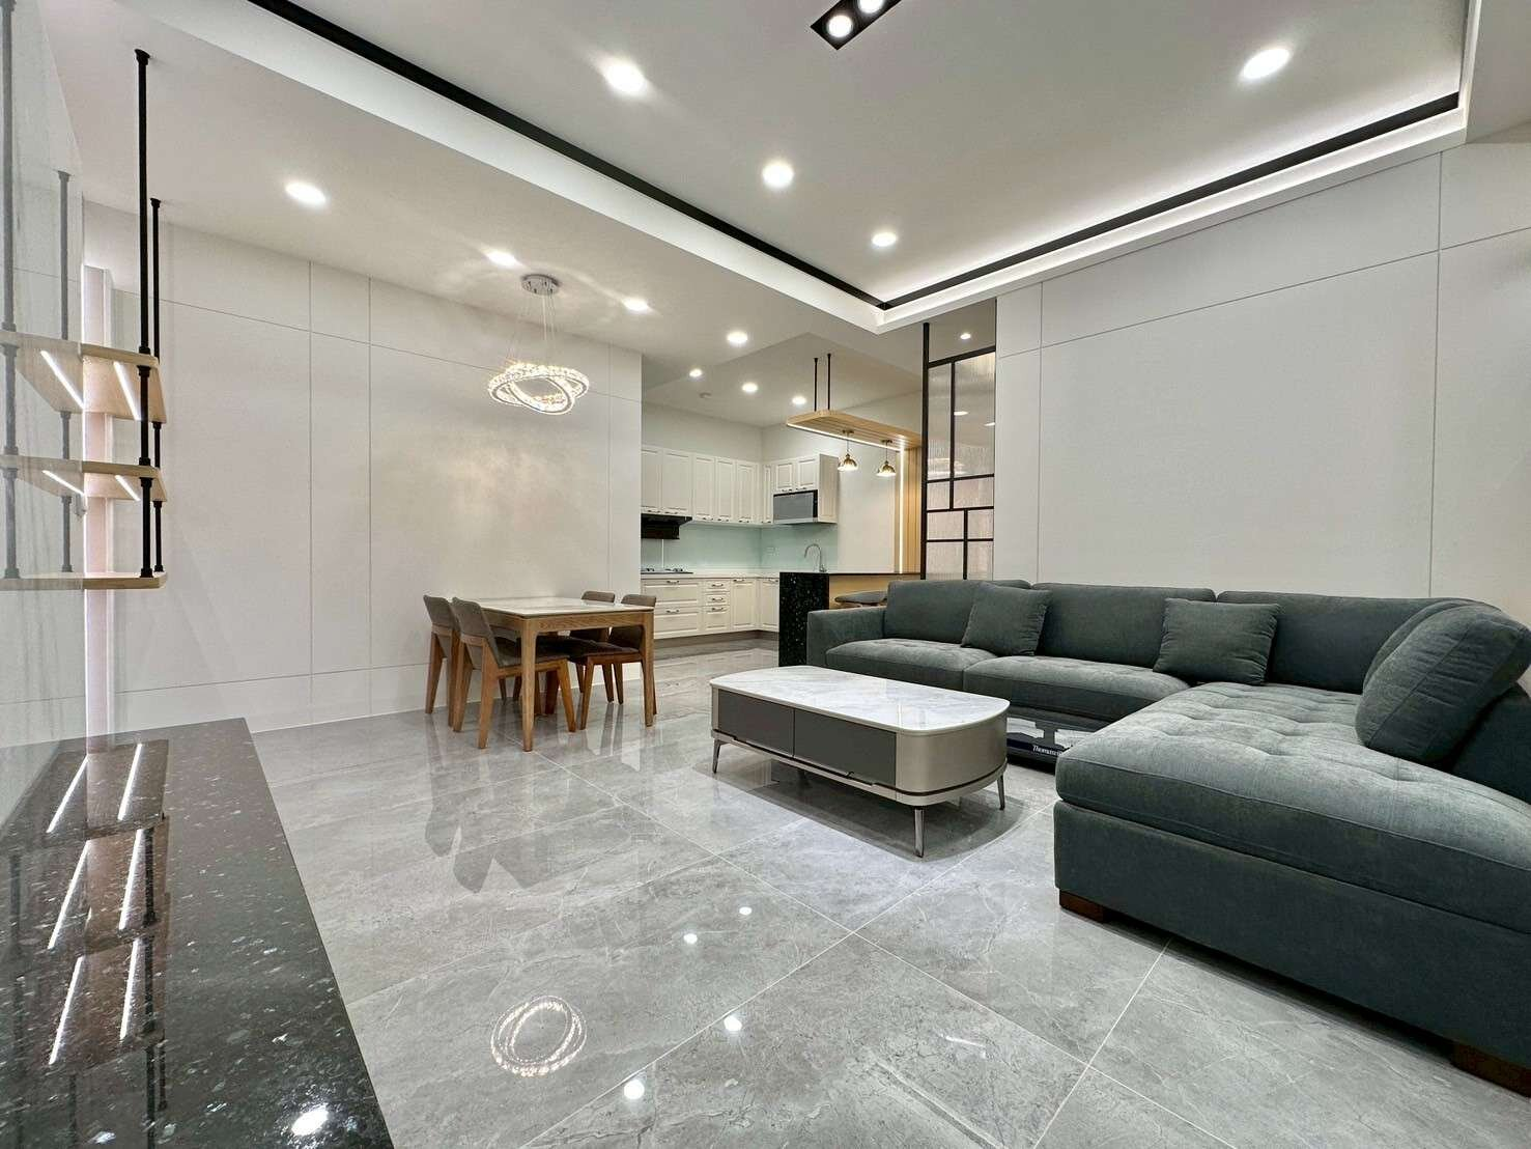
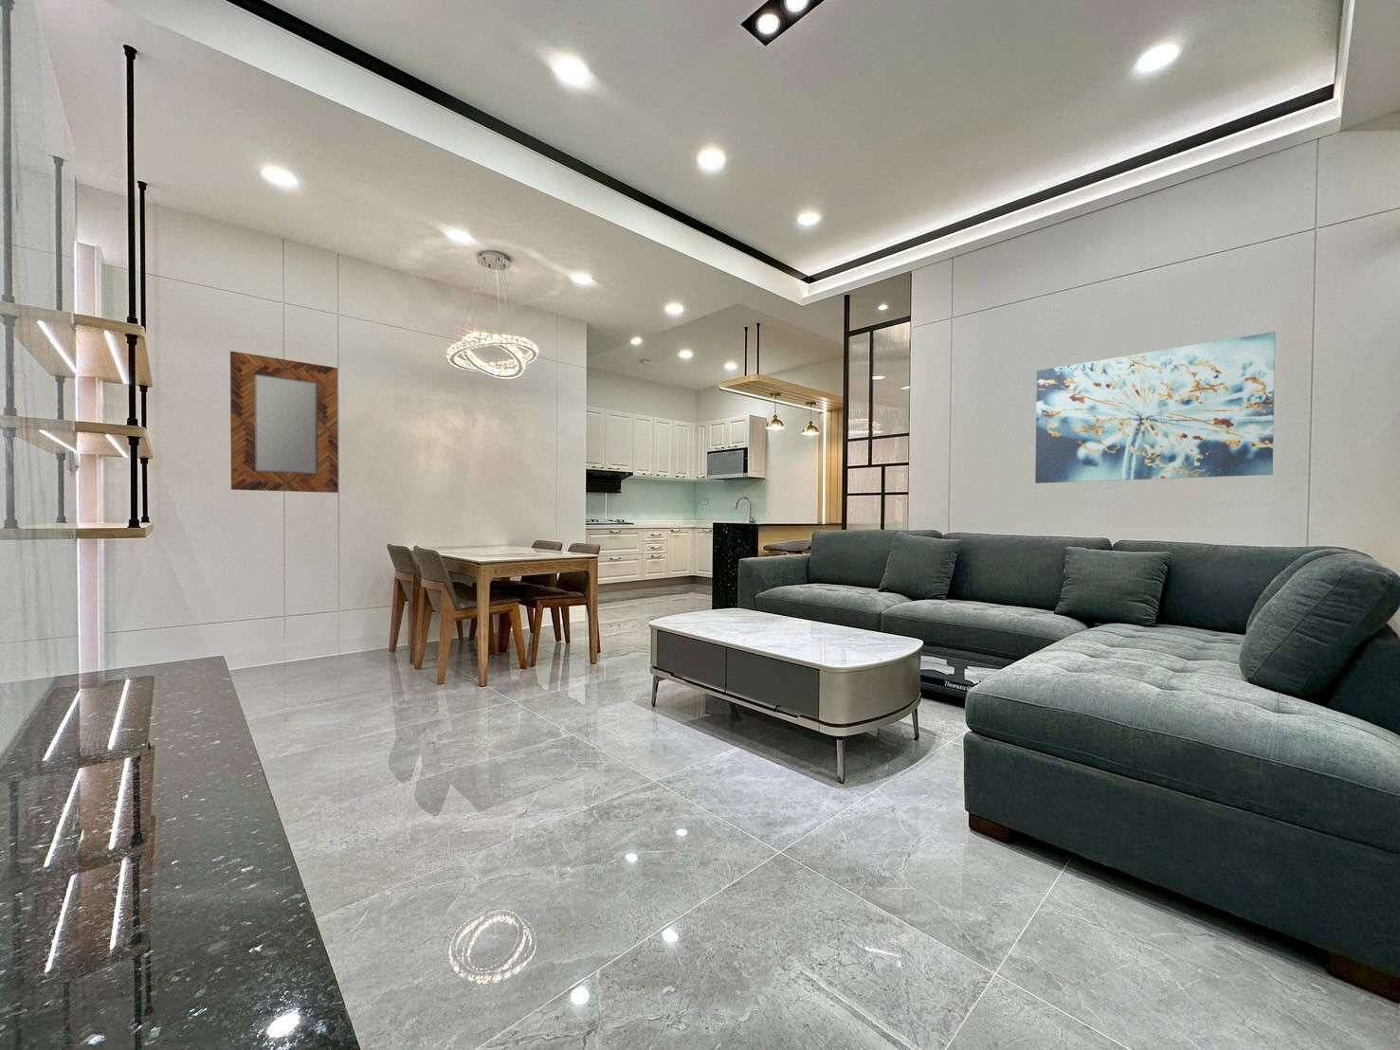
+ home mirror [229,351,340,494]
+ wall art [1034,331,1275,484]
